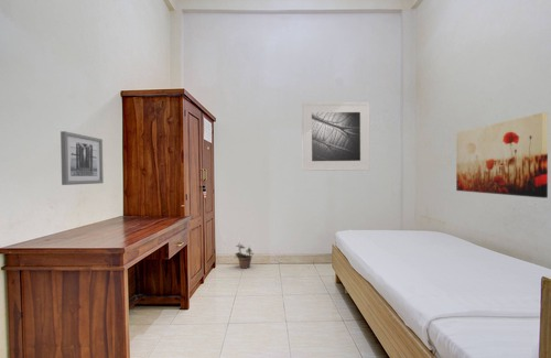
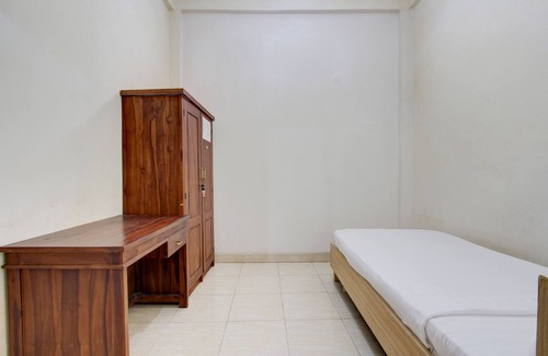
- wall art [60,130,105,186]
- potted plant [234,242,255,270]
- wall art [455,111,549,199]
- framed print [301,101,371,172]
